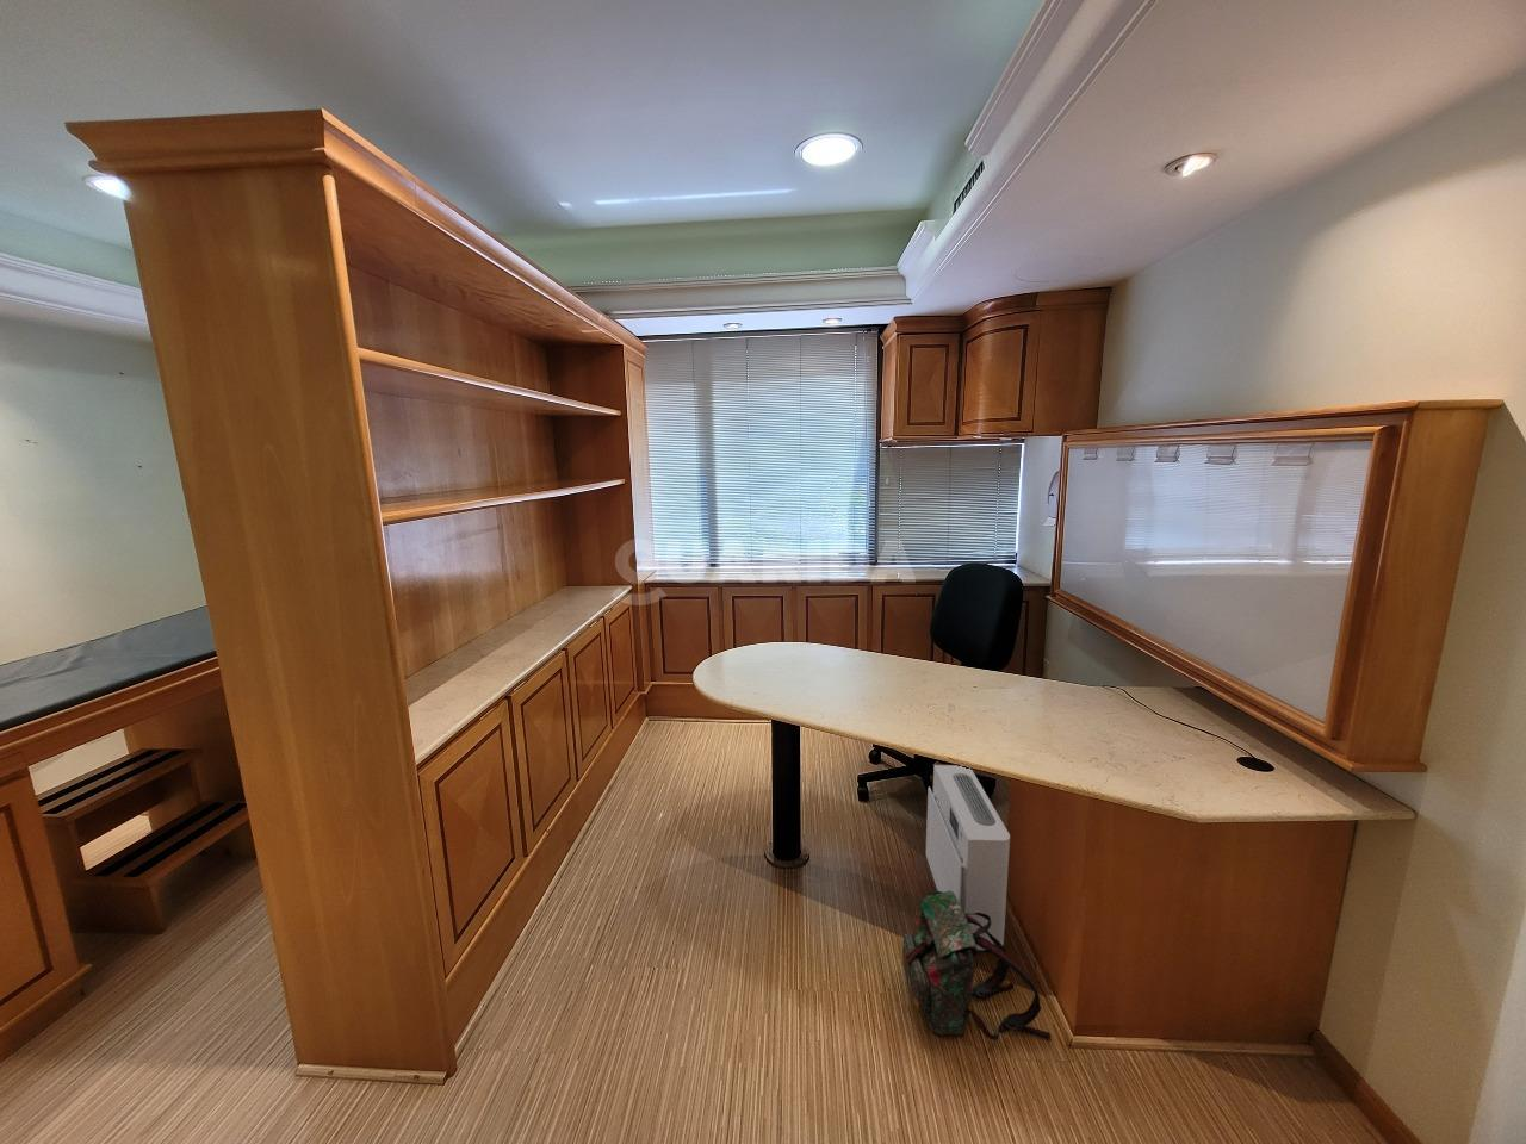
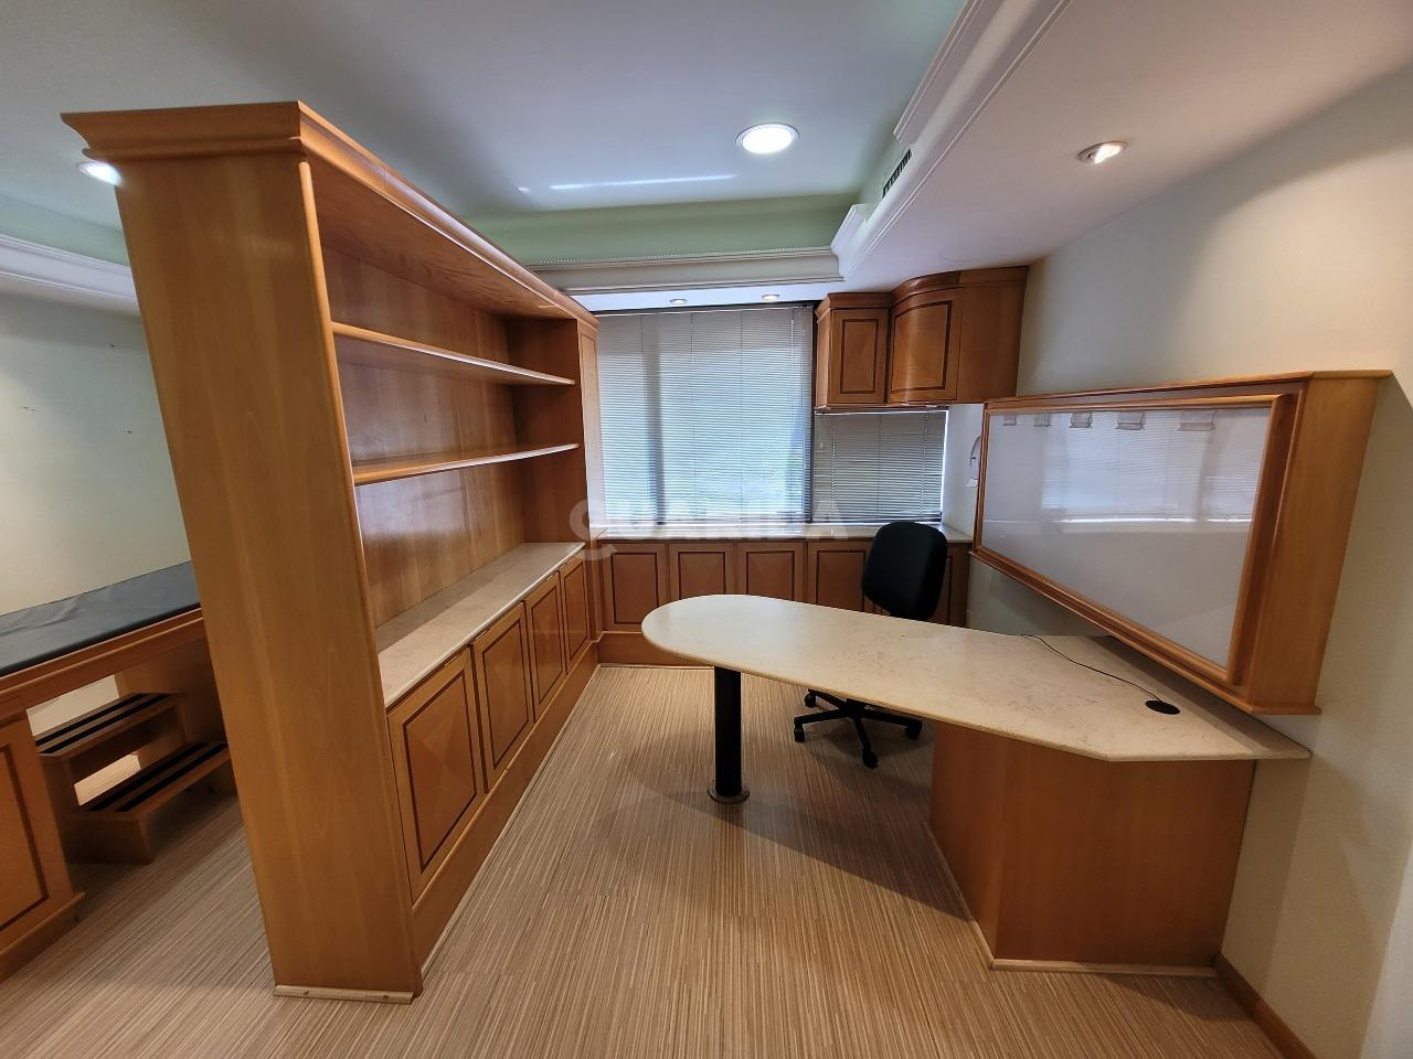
- backpack [901,890,1053,1042]
- air purifier [925,764,1011,951]
